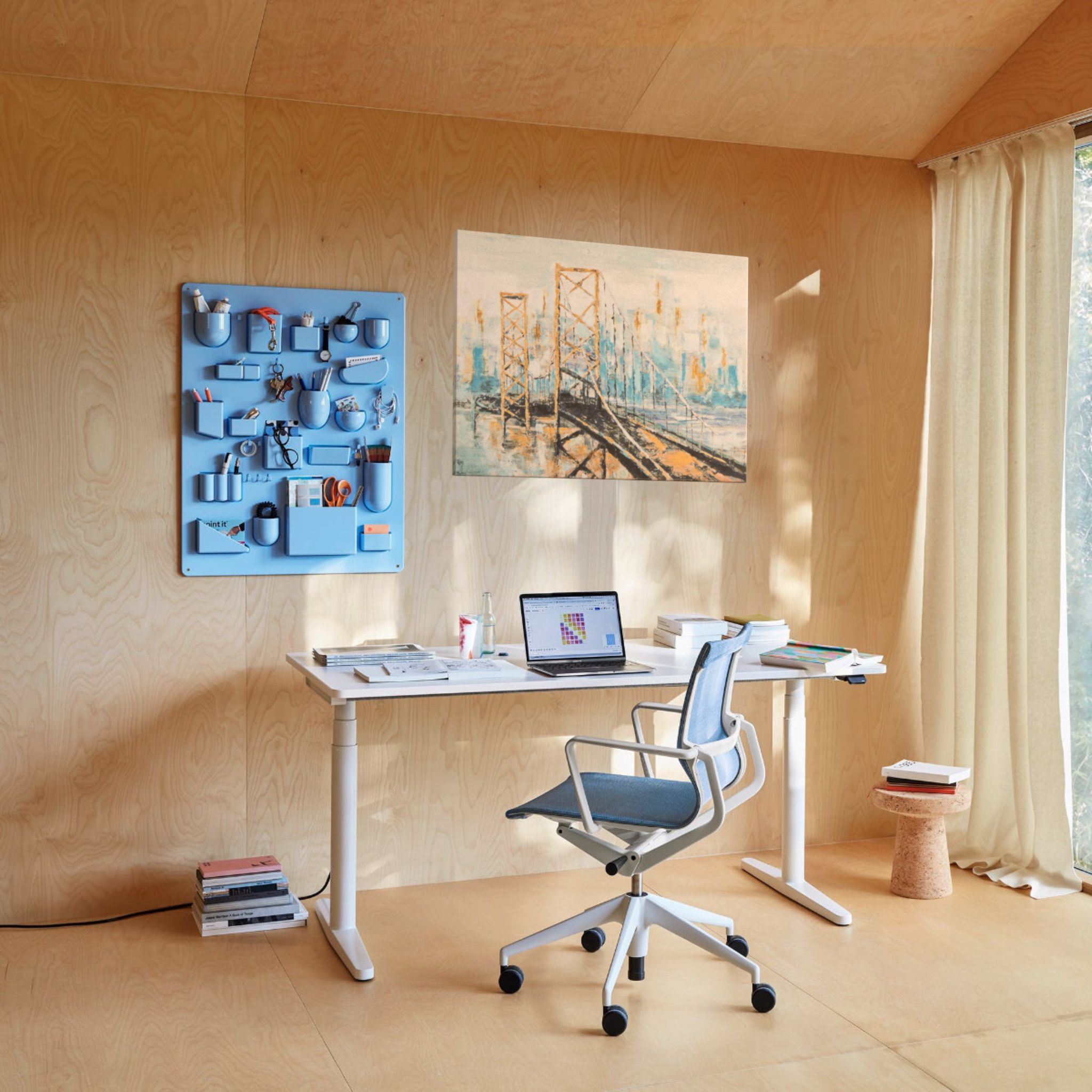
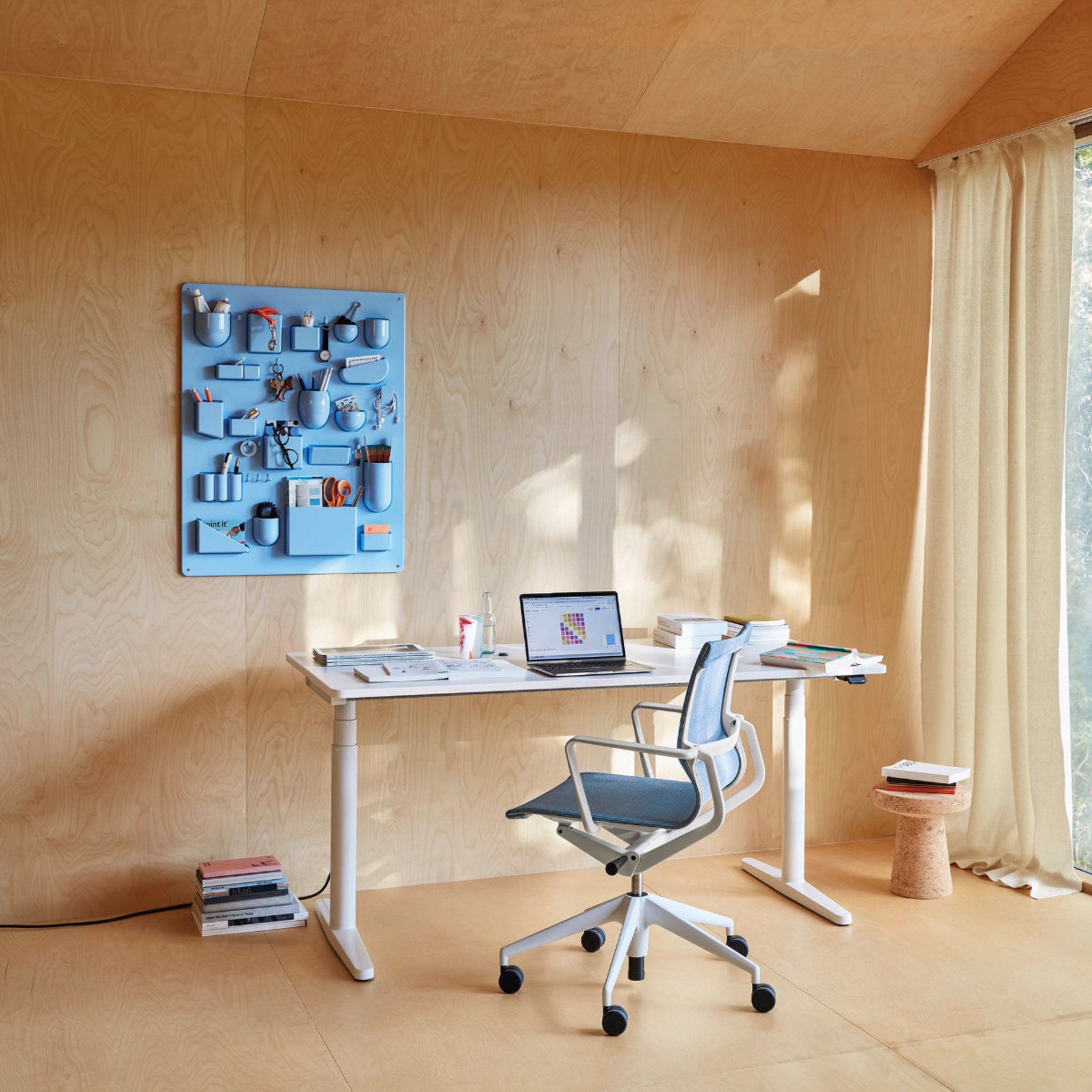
- wall art [452,229,749,484]
